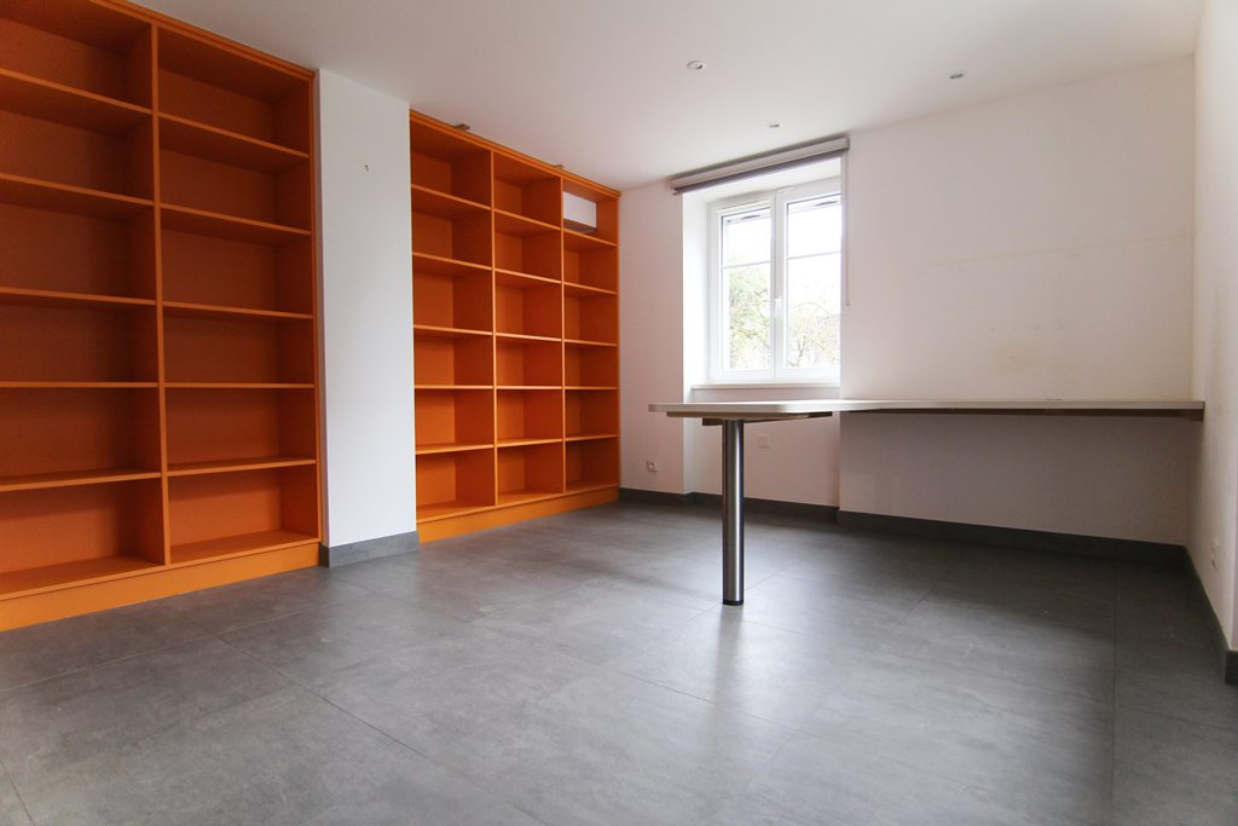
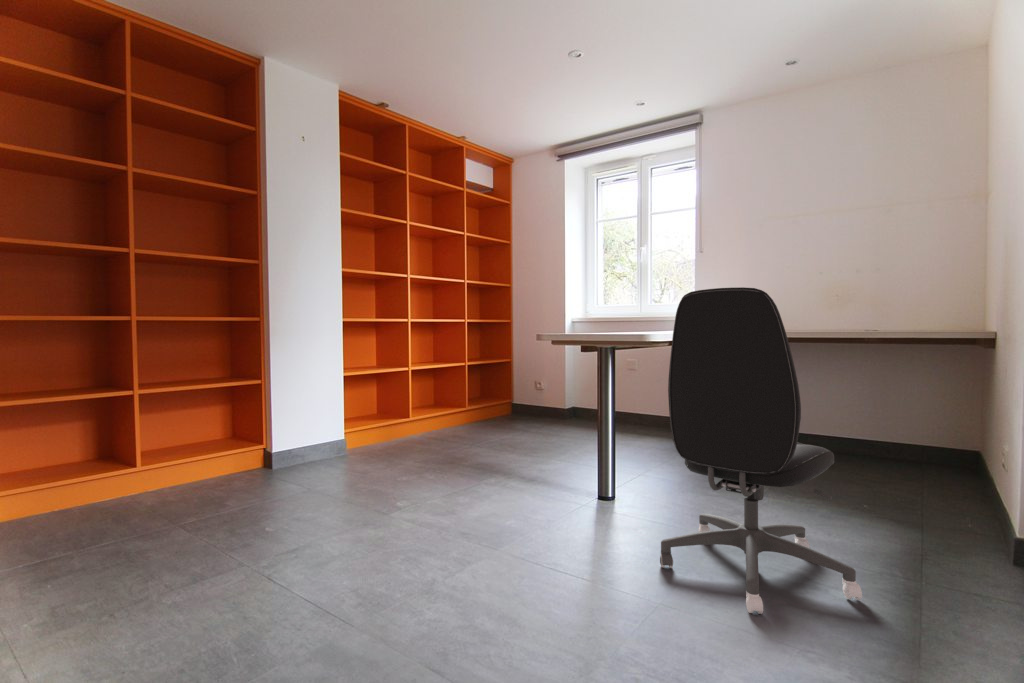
+ office chair [659,286,863,615]
